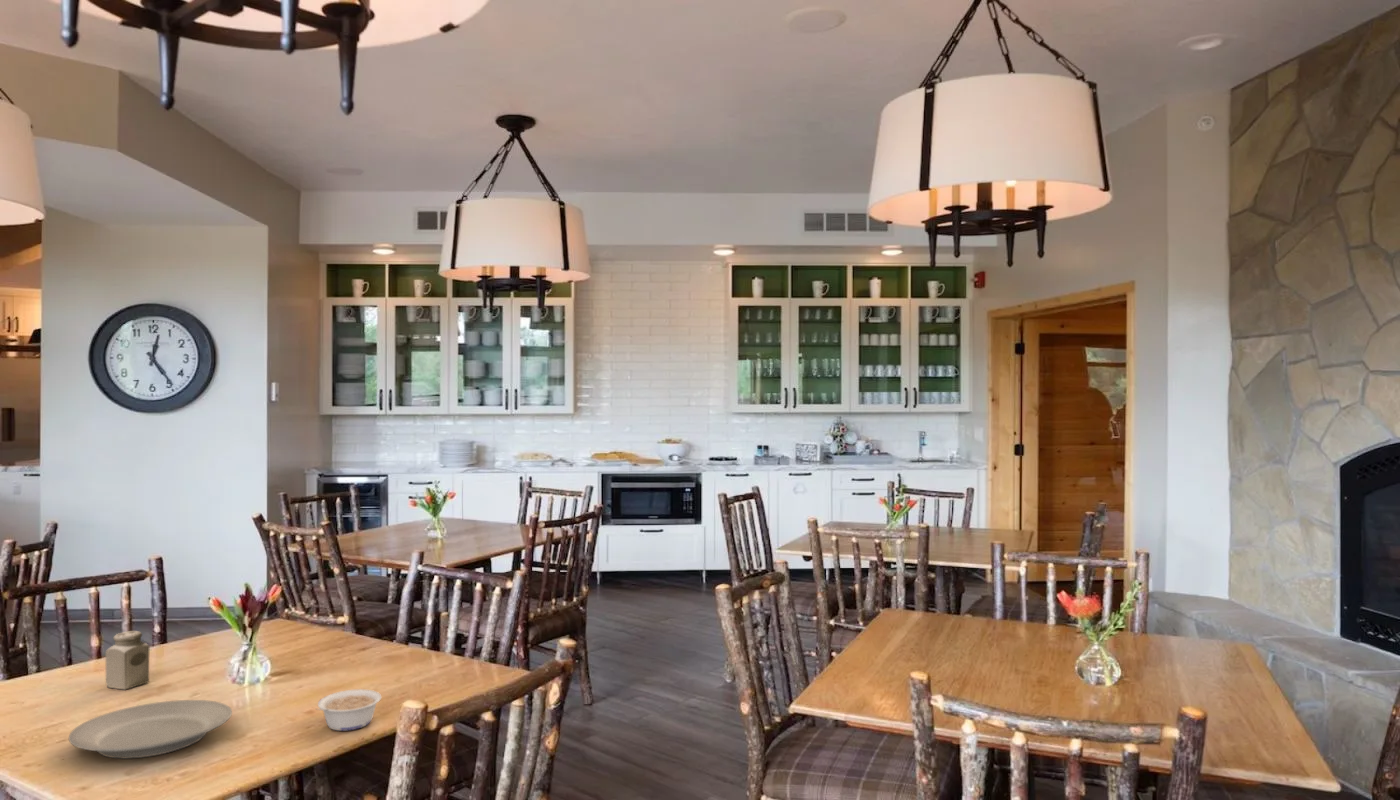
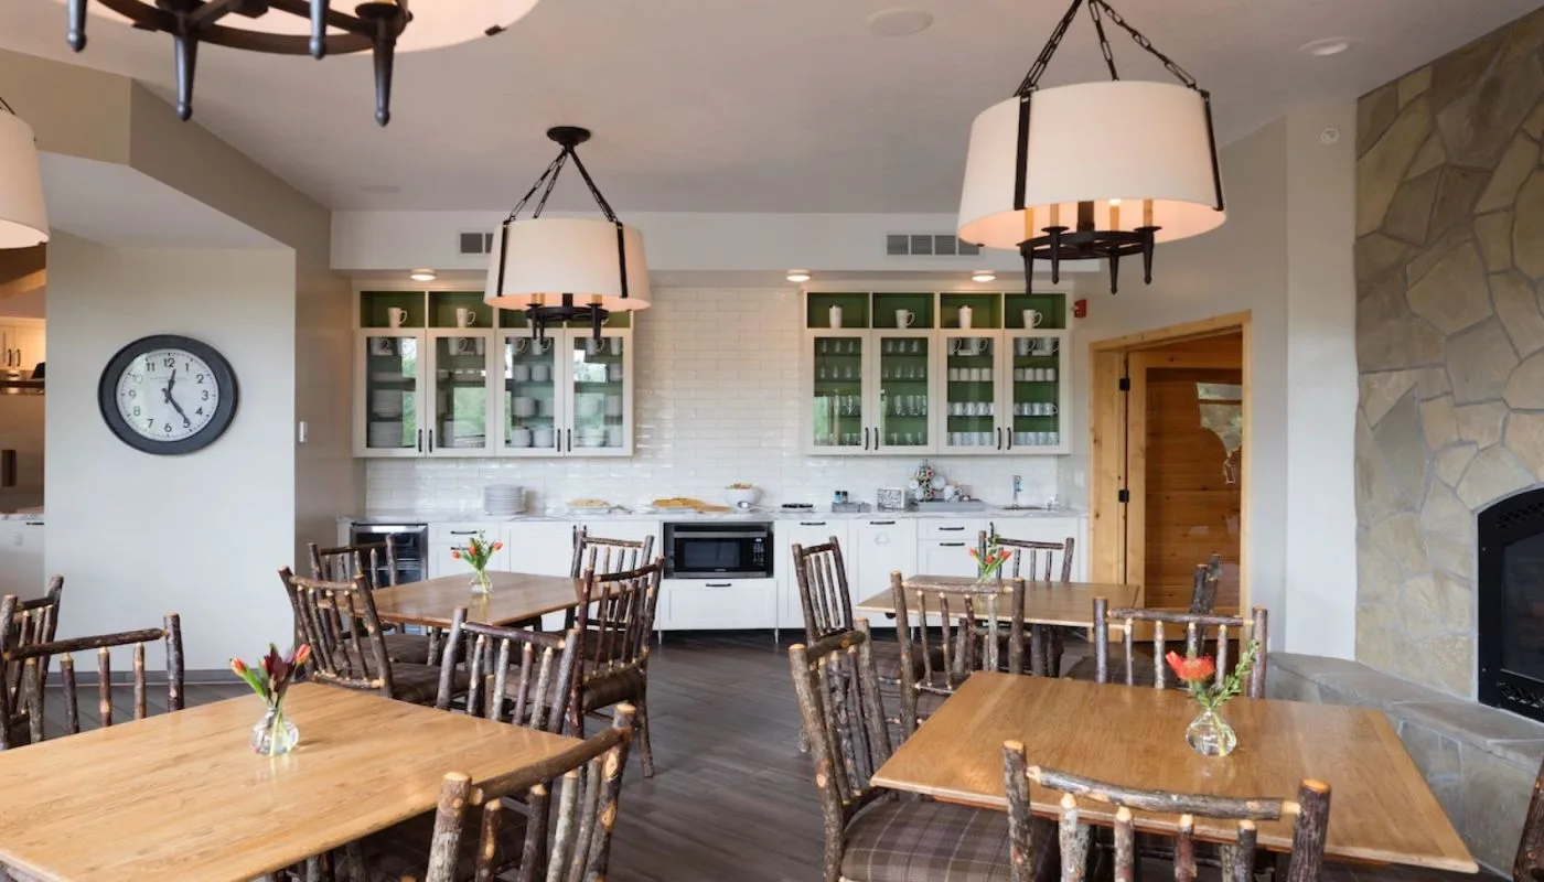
- plate [68,699,233,760]
- salt shaker [105,630,150,690]
- legume [316,688,382,732]
